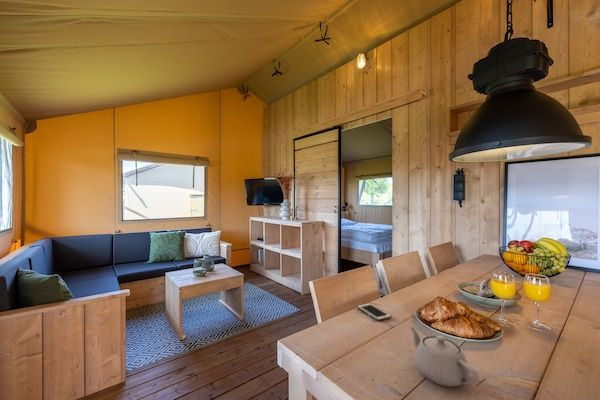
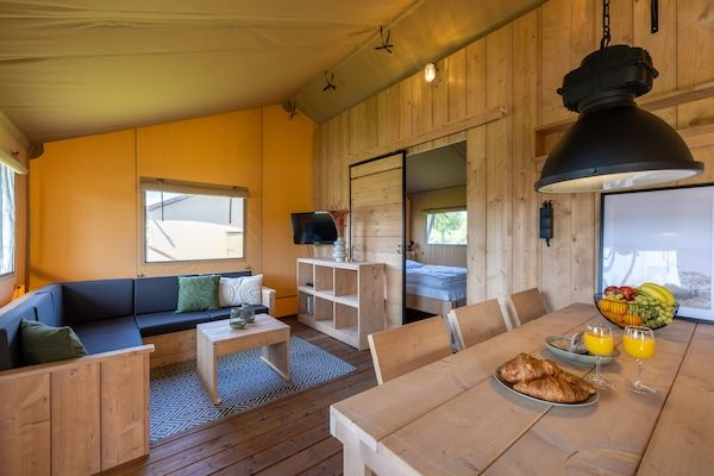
- teapot [408,325,479,388]
- cell phone [356,302,392,322]
